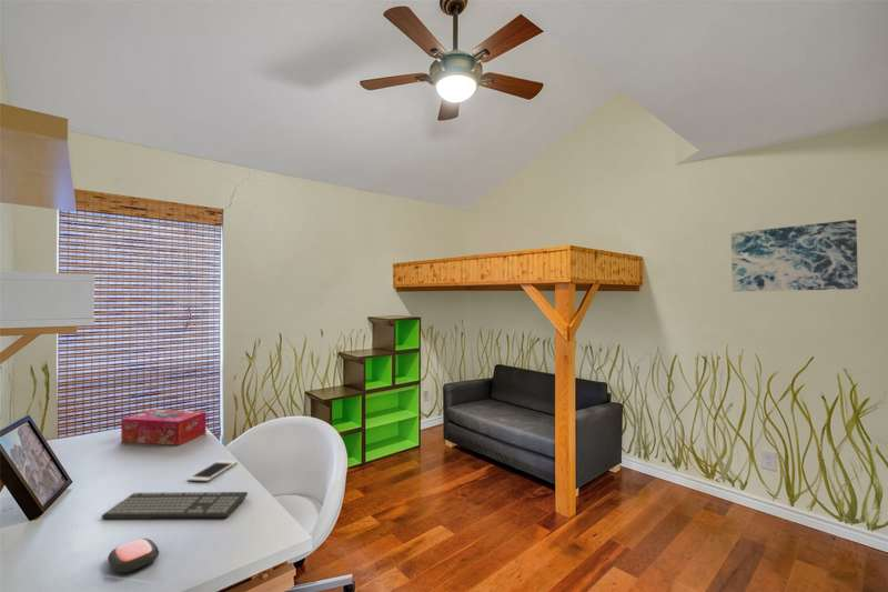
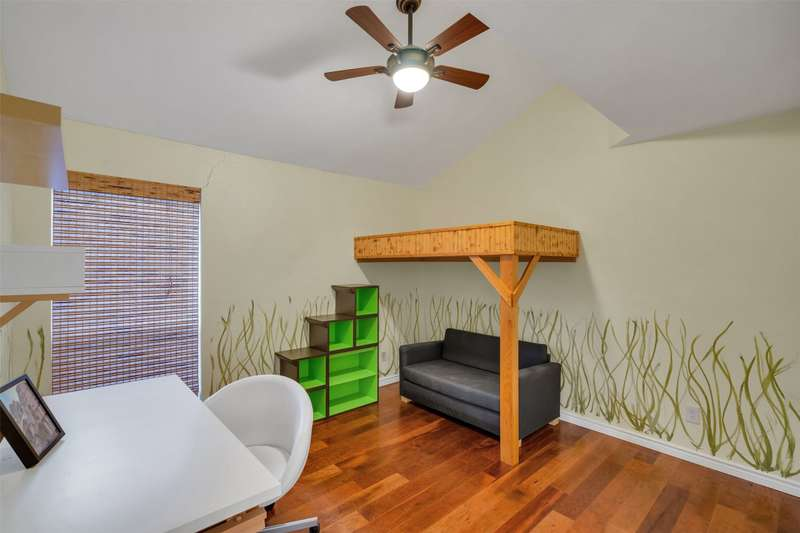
- keyboard [101,491,249,520]
- tissue box [120,409,208,446]
- wall art [730,219,859,292]
- cell phone [186,460,239,482]
- remote control [107,538,160,574]
